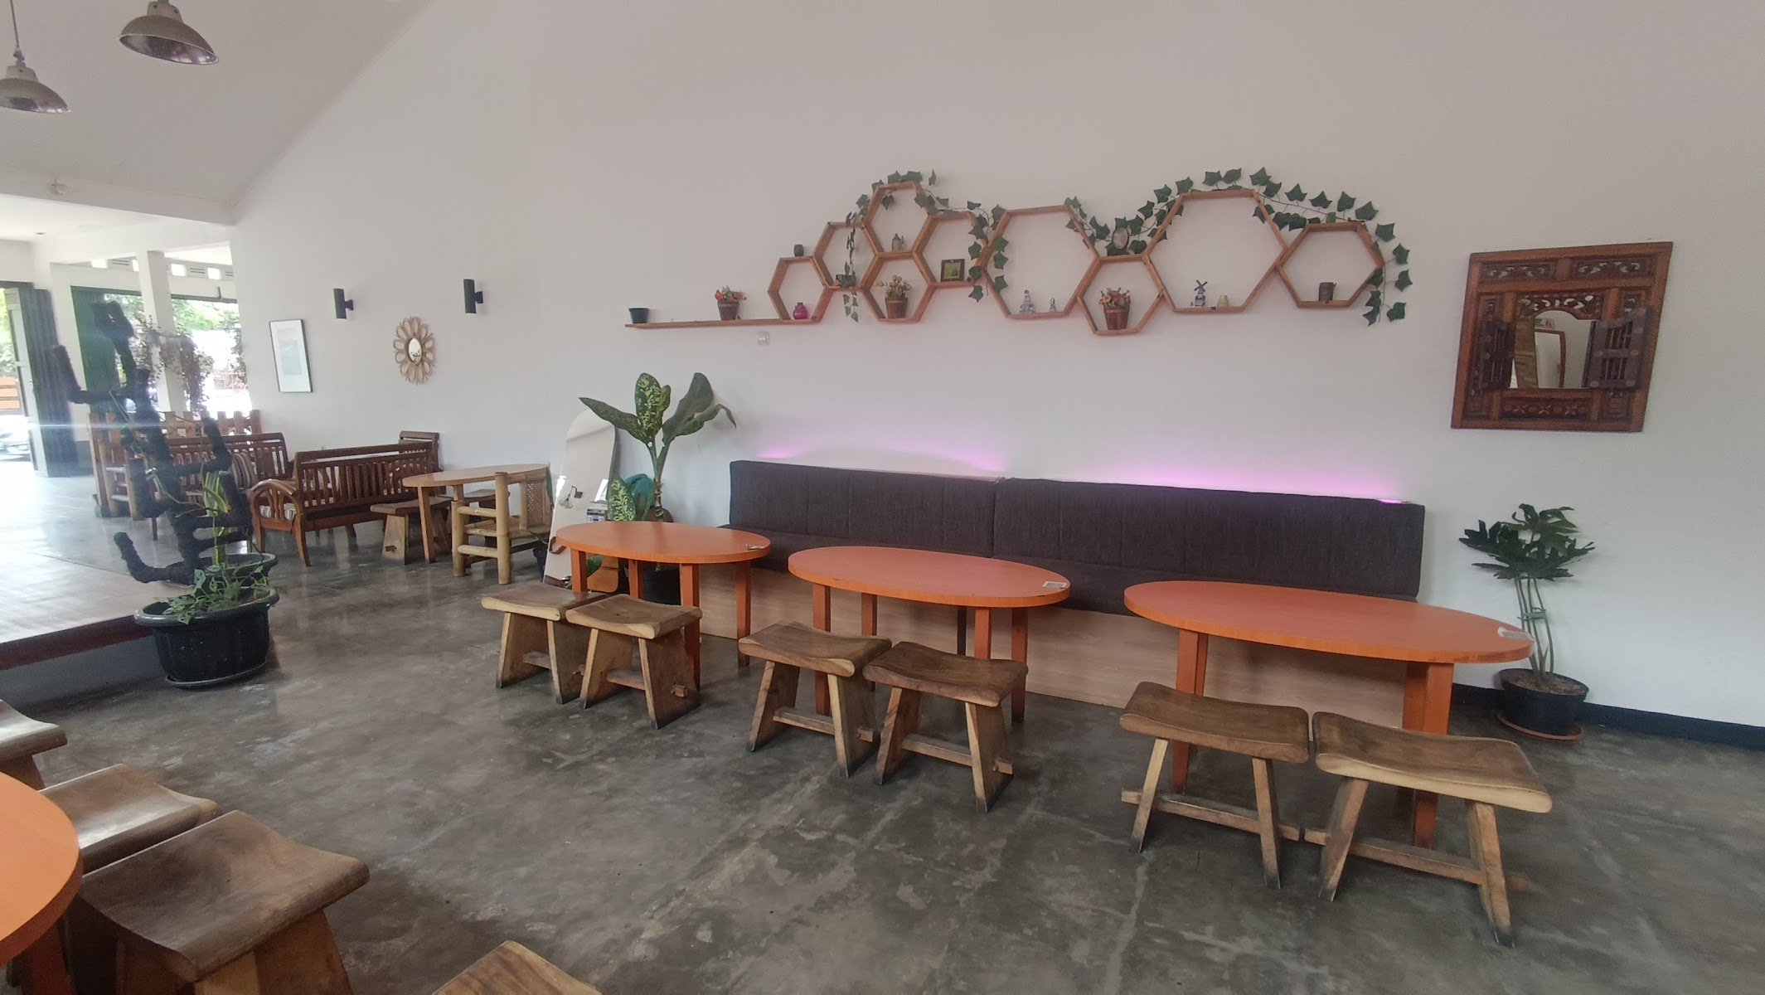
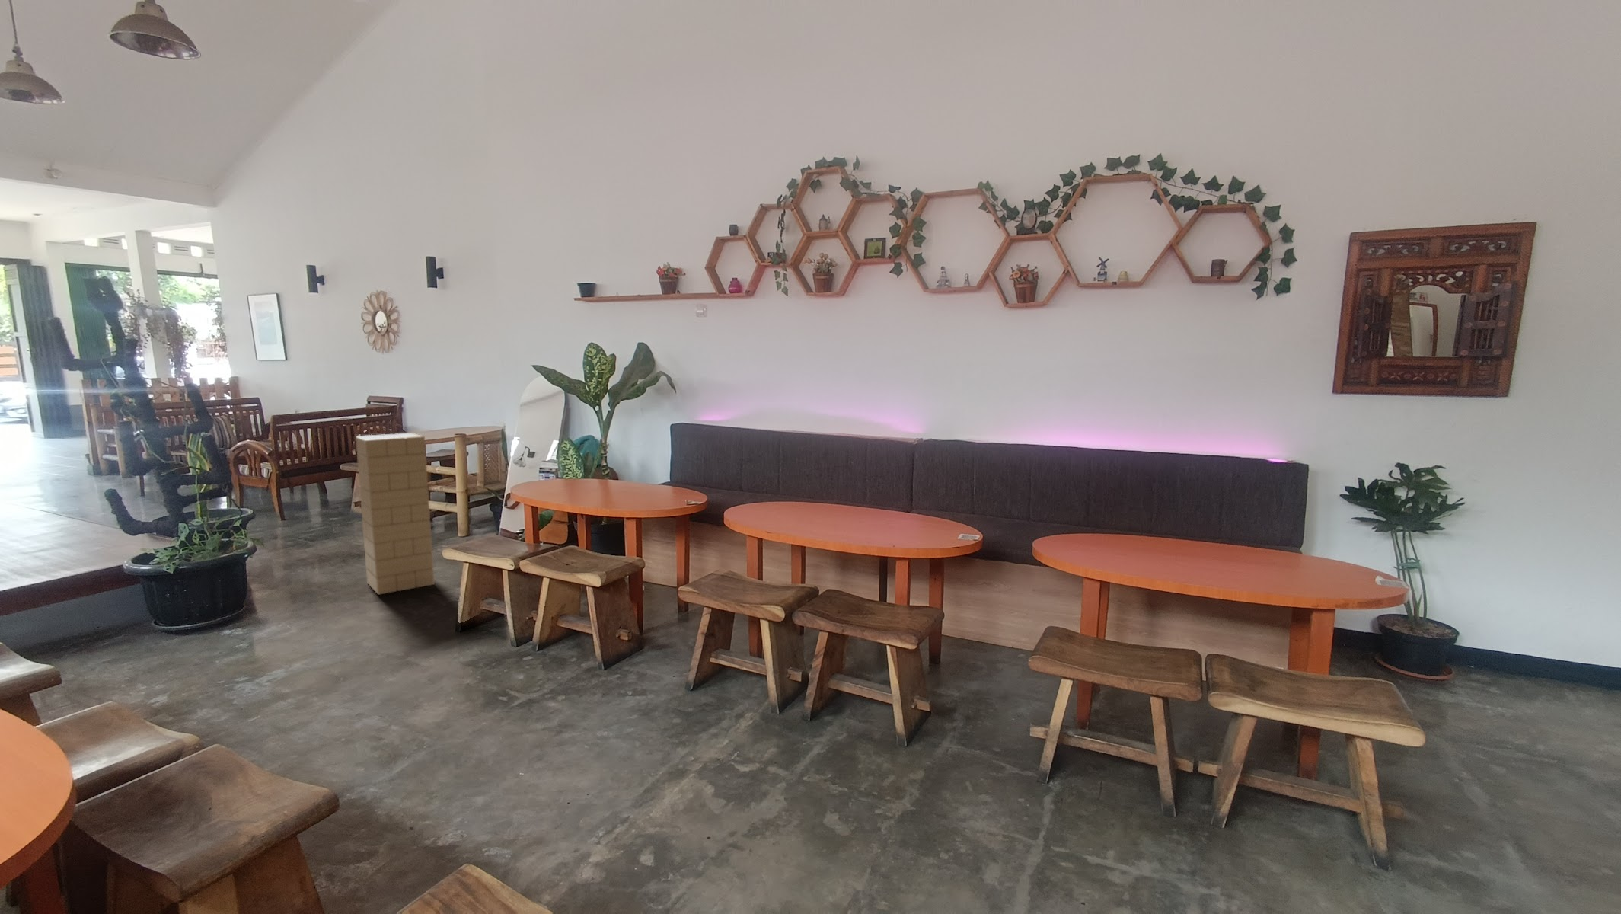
+ wooden block tower [355,433,435,596]
